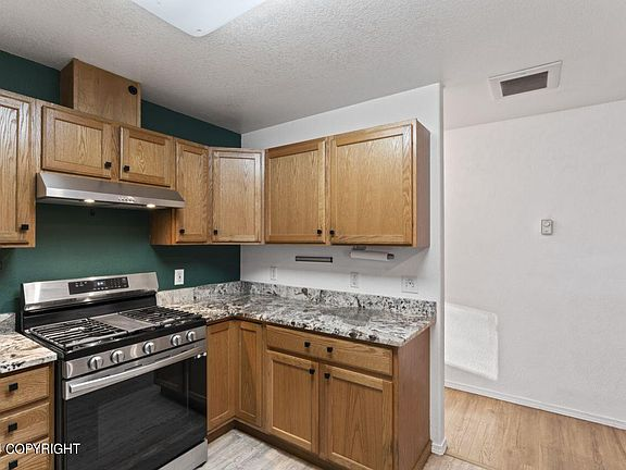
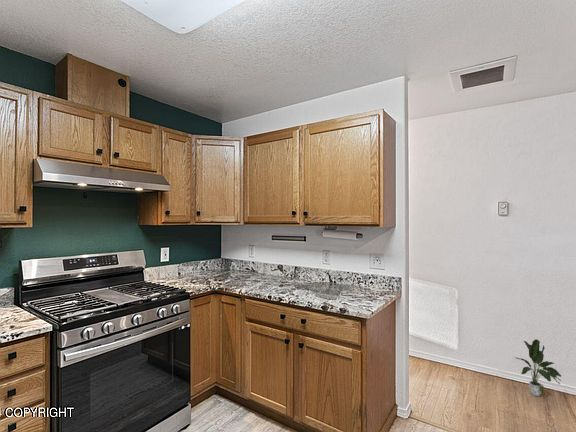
+ potted plant [514,338,562,397]
